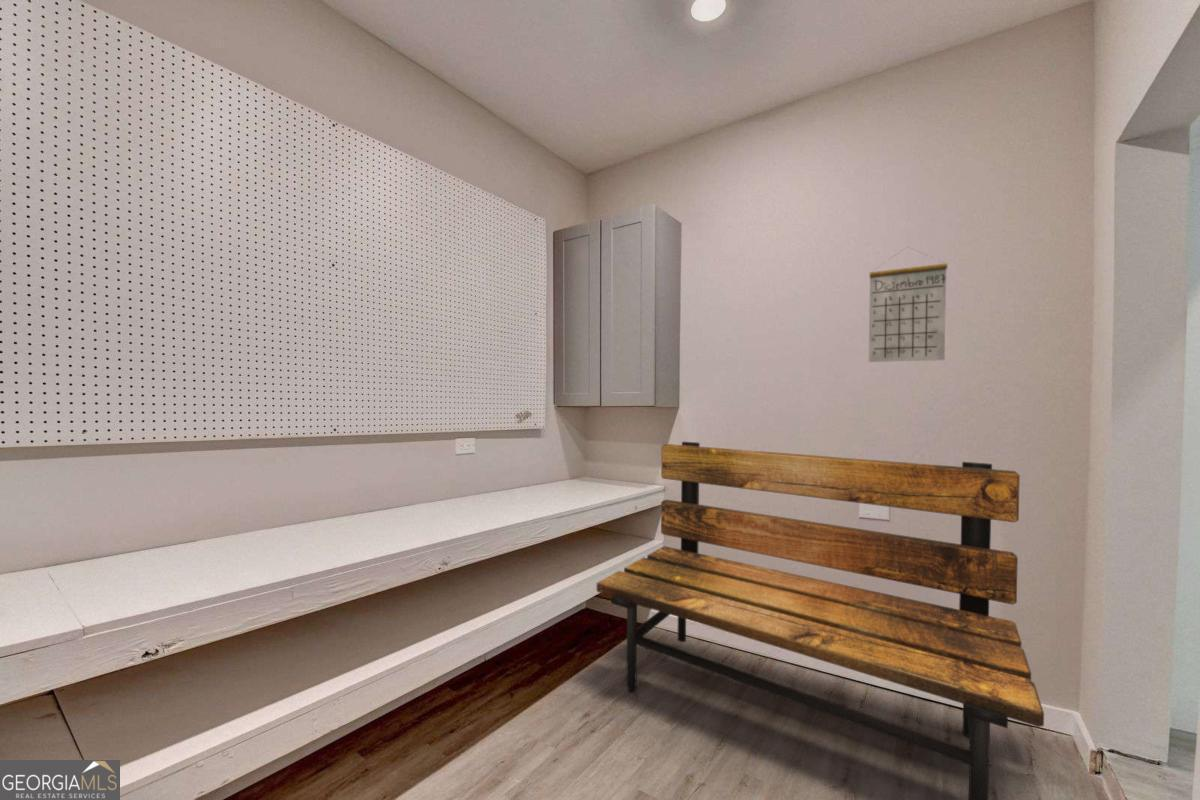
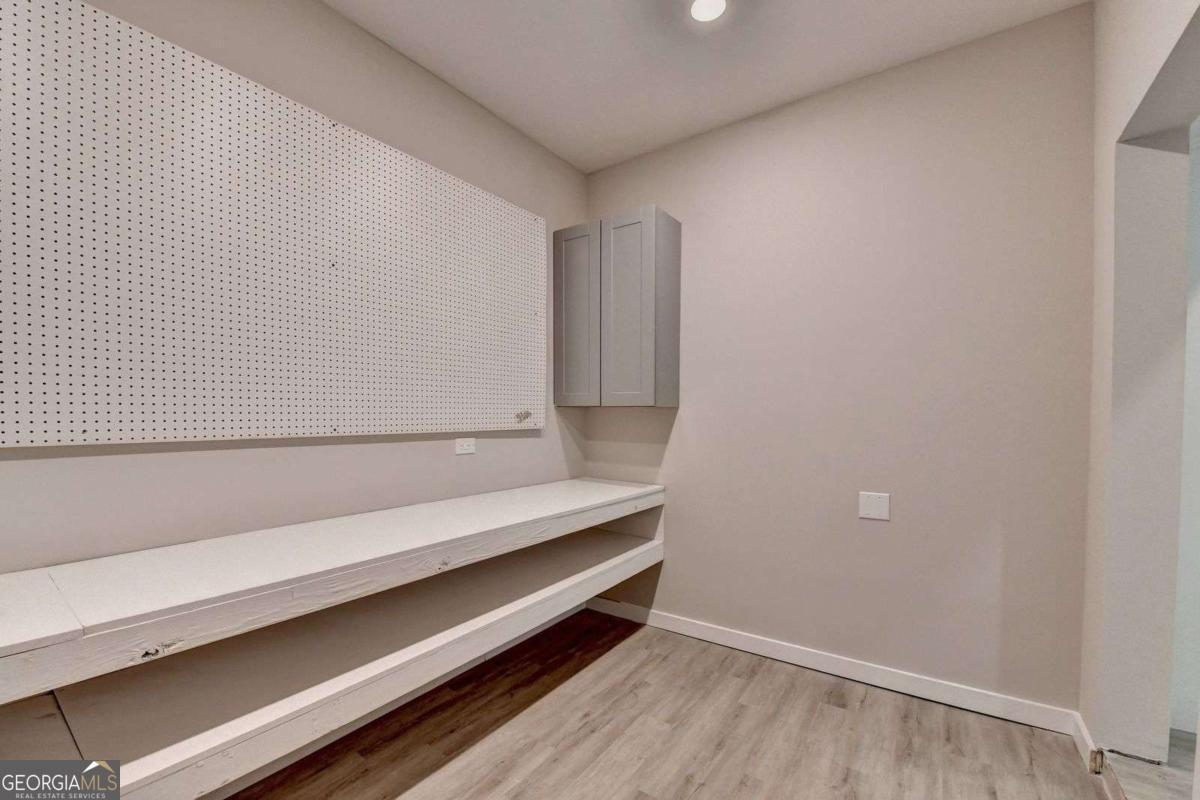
- bench [596,441,1045,800]
- calendar [868,246,948,363]
